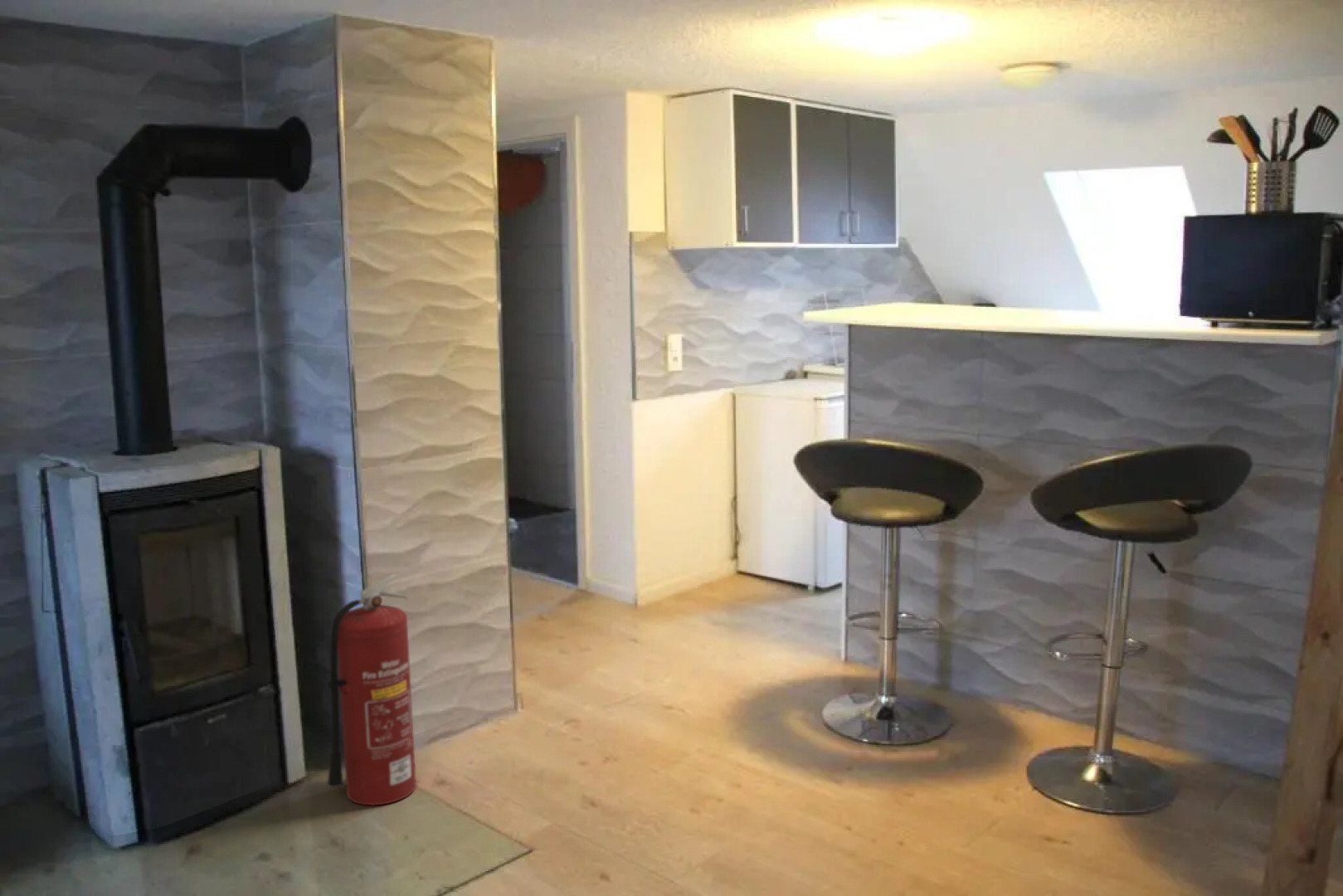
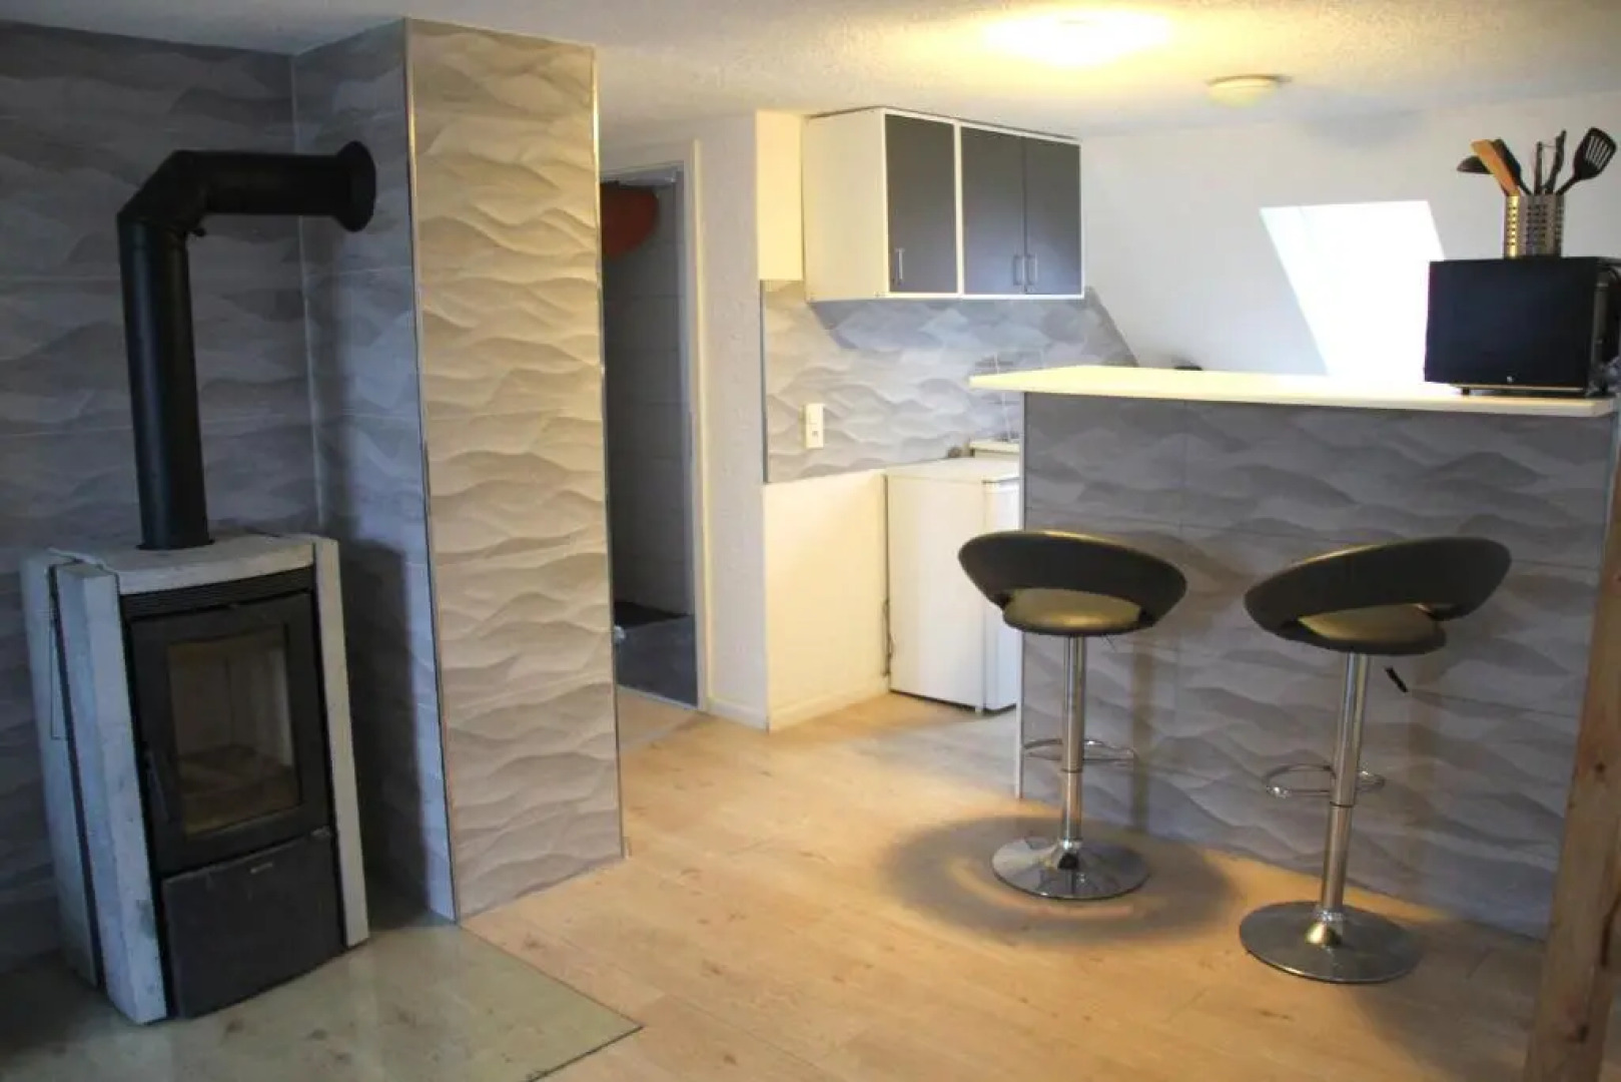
- fire extinguisher [326,573,417,806]
